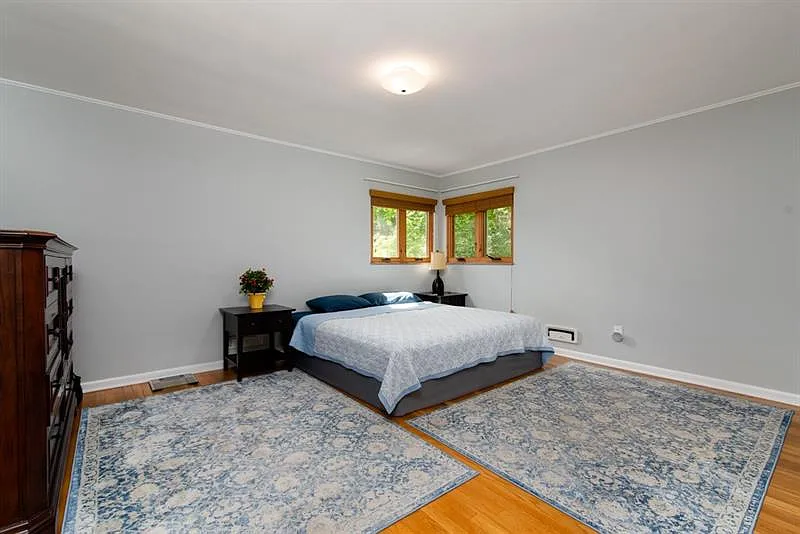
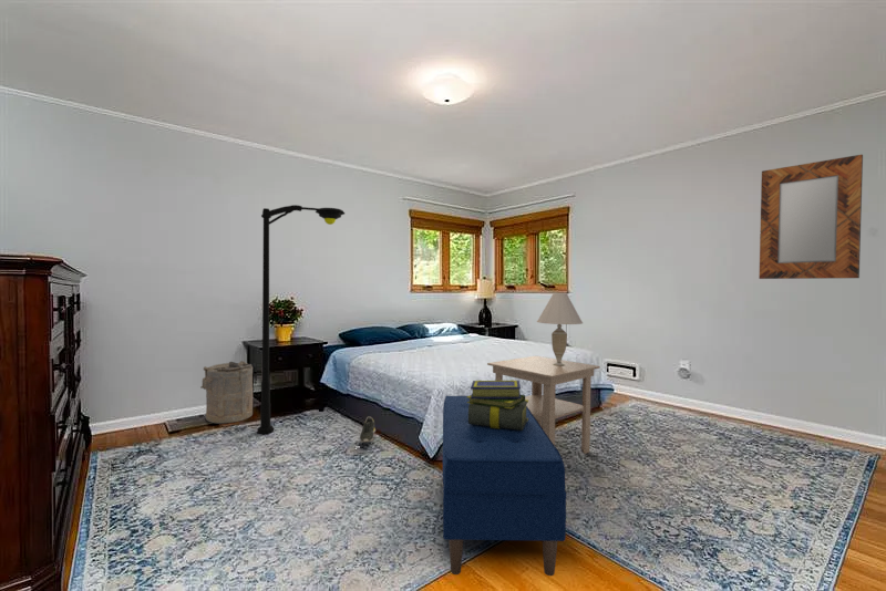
+ shoe [359,415,380,444]
+ stack of books [467,379,528,431]
+ side table [486,355,601,455]
+ floor lamp [256,204,346,435]
+ bench [442,395,567,577]
+ table lamp [536,292,584,366]
+ laundry hamper [199,360,254,425]
+ home mirror [758,154,864,280]
